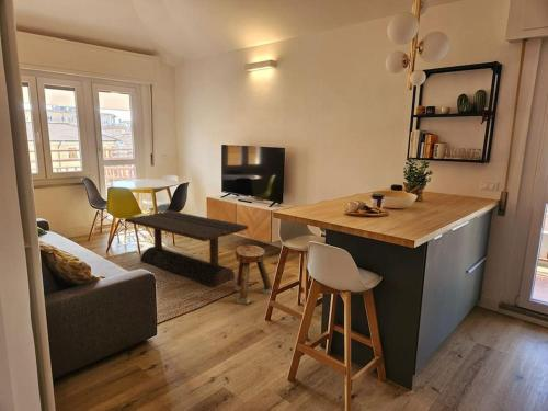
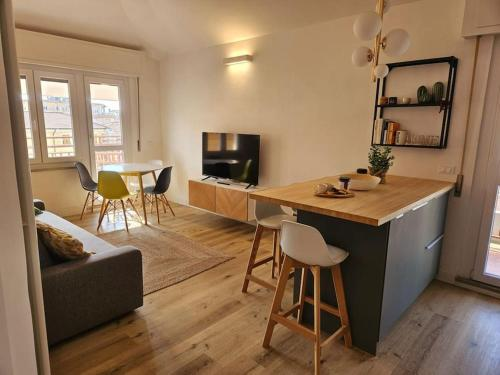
- coffee table [124,210,249,288]
- stool [233,244,273,305]
